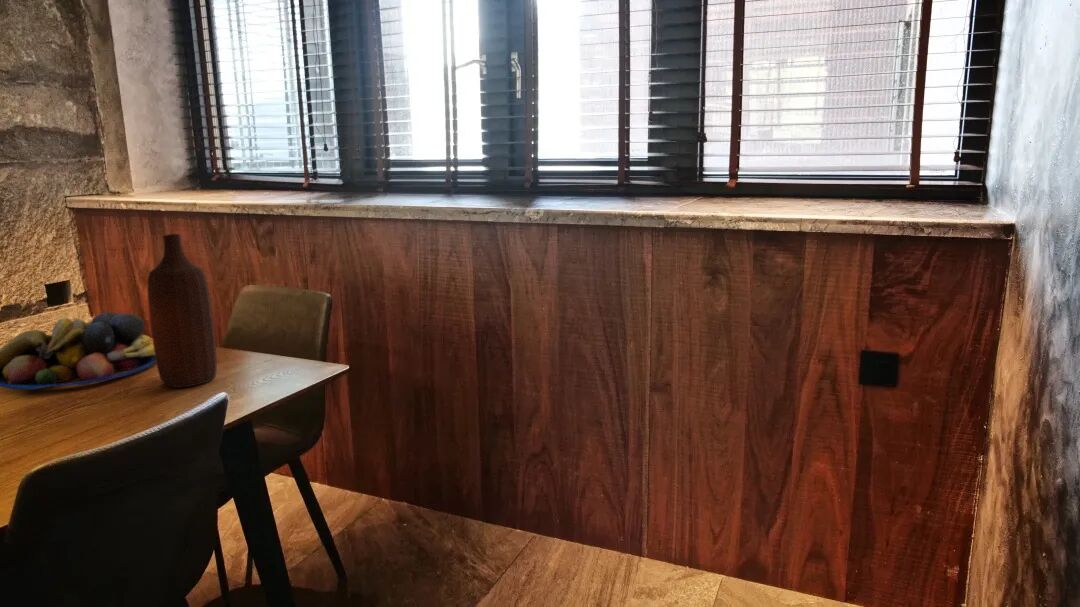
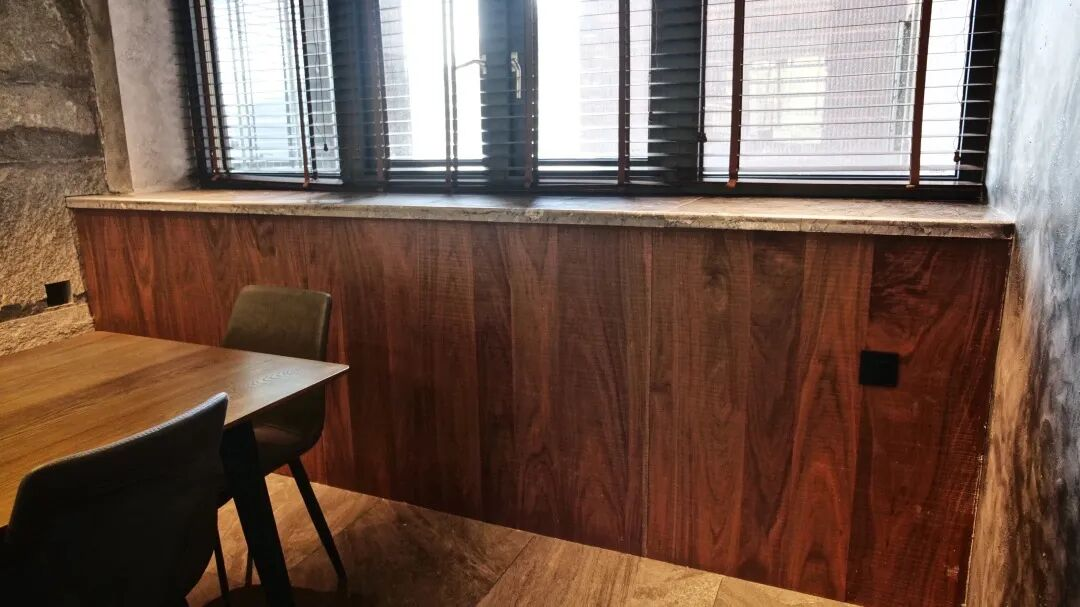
- bottle [146,233,218,388]
- fruit bowl [0,311,157,391]
